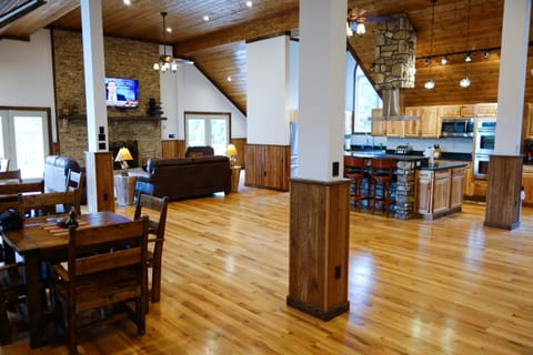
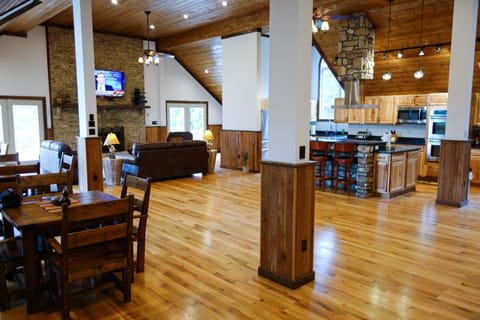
+ indoor plant [236,149,254,174]
